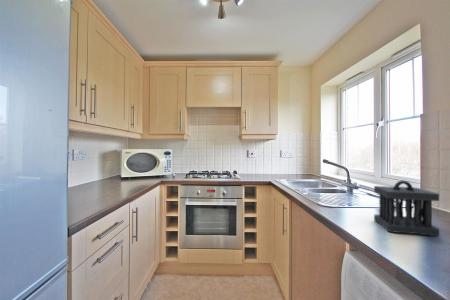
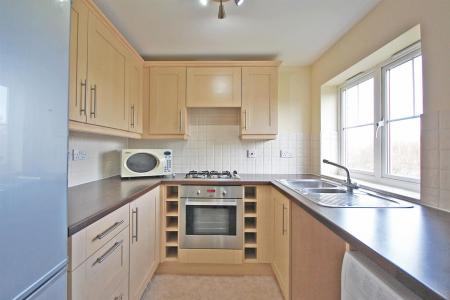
- utensil holder [373,180,440,237]
